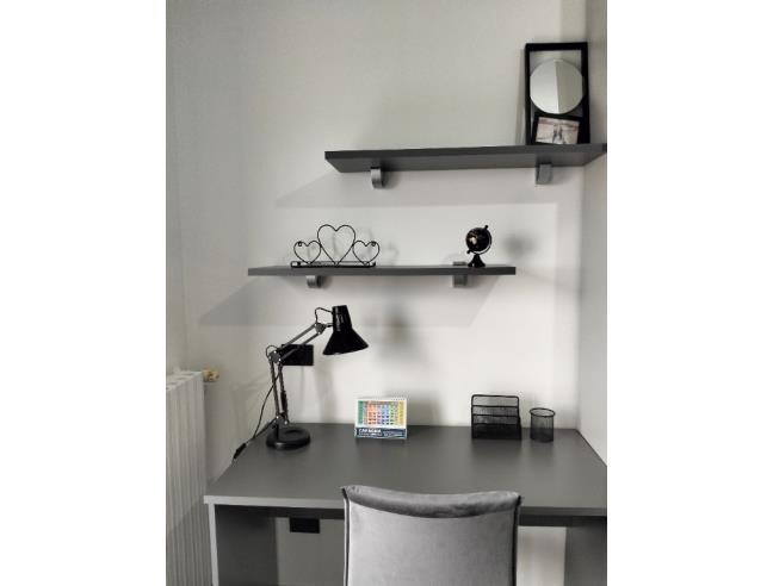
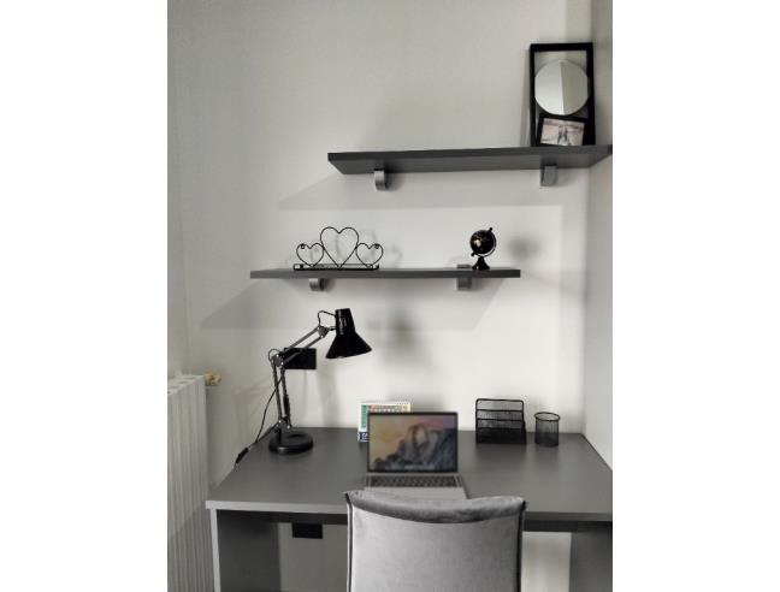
+ laptop [362,410,468,502]
